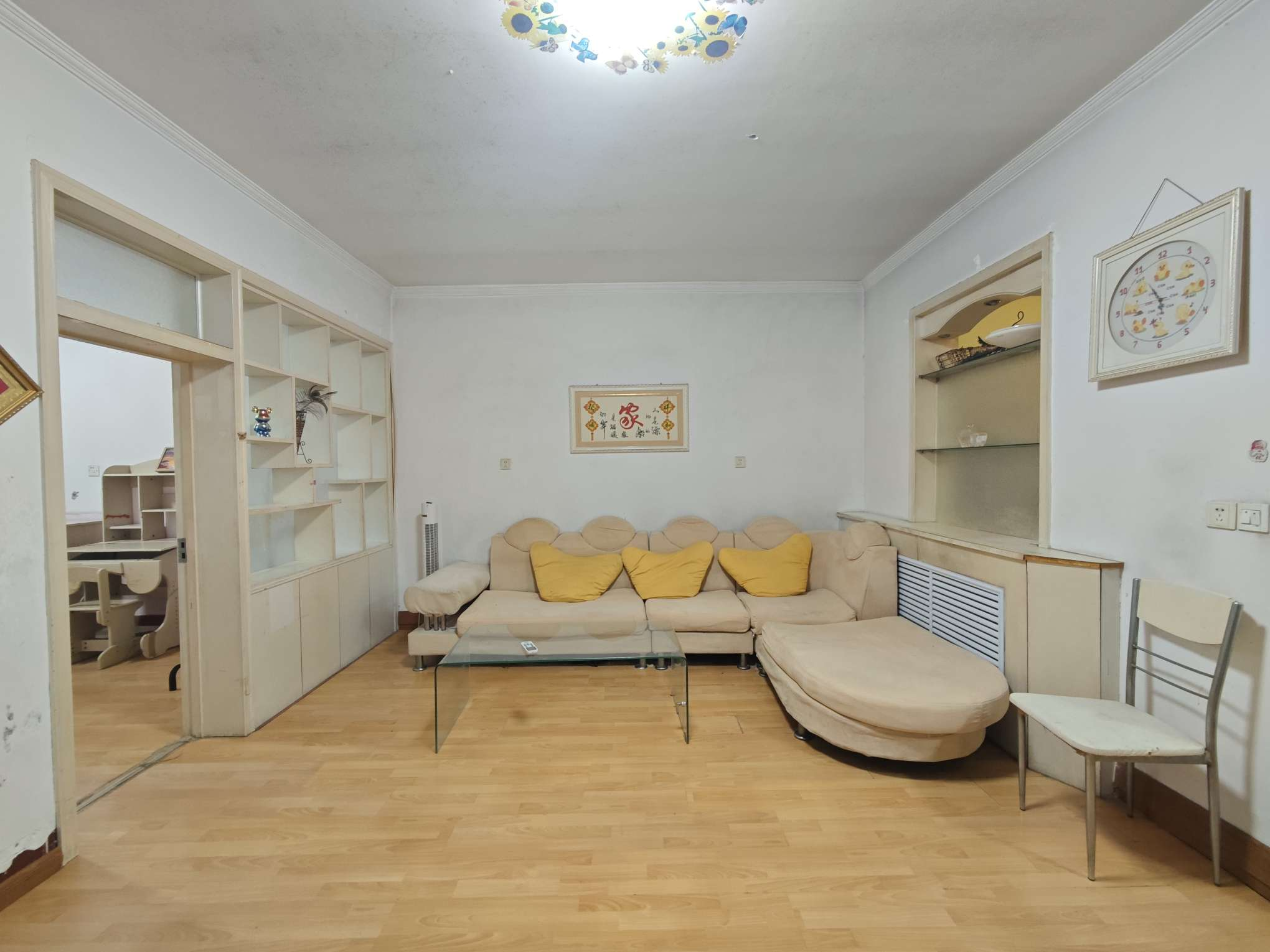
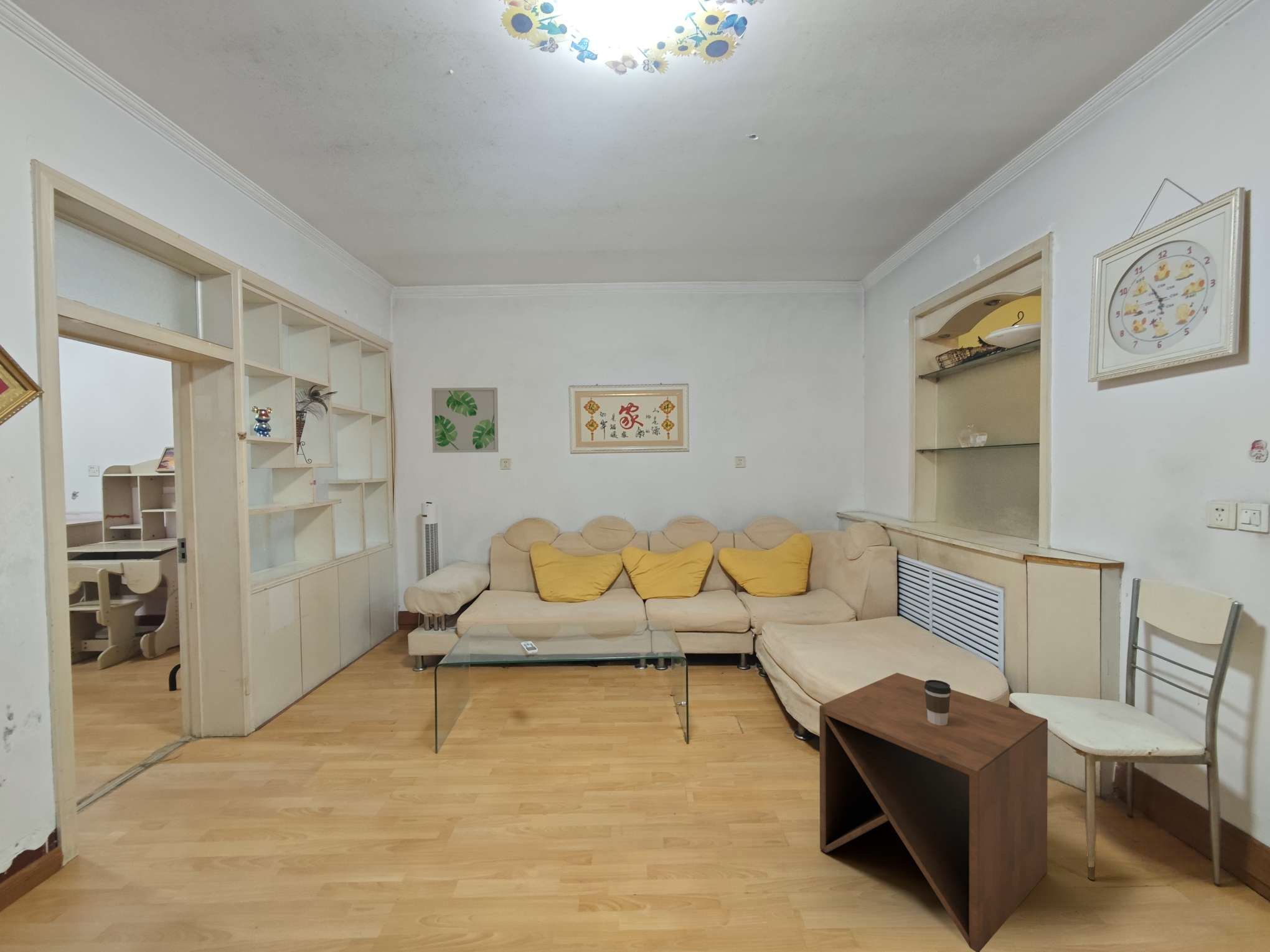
+ coffee cup [924,679,951,726]
+ wall art [431,387,499,454]
+ side table [819,672,1048,952]
